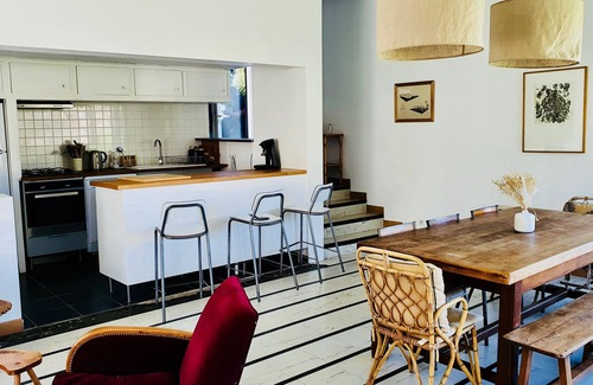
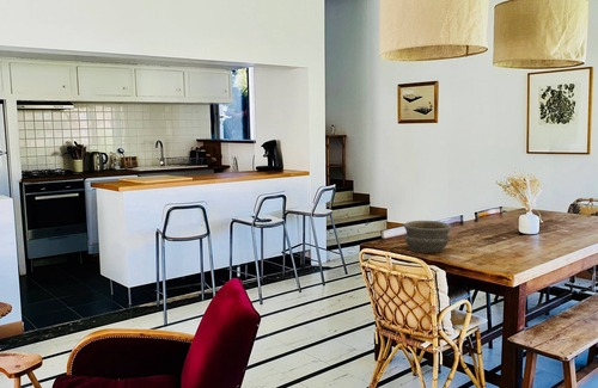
+ bowl [403,220,452,254]
